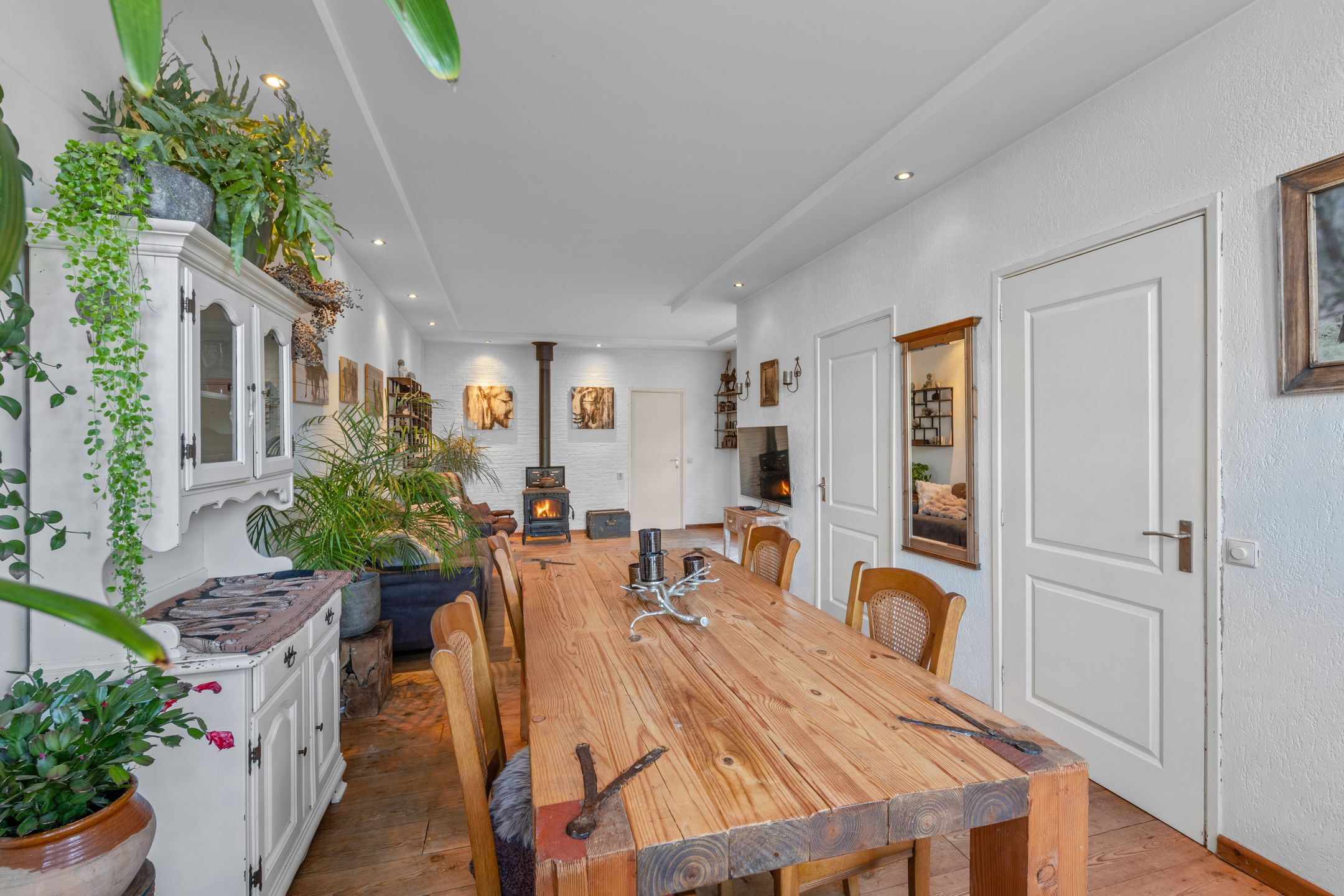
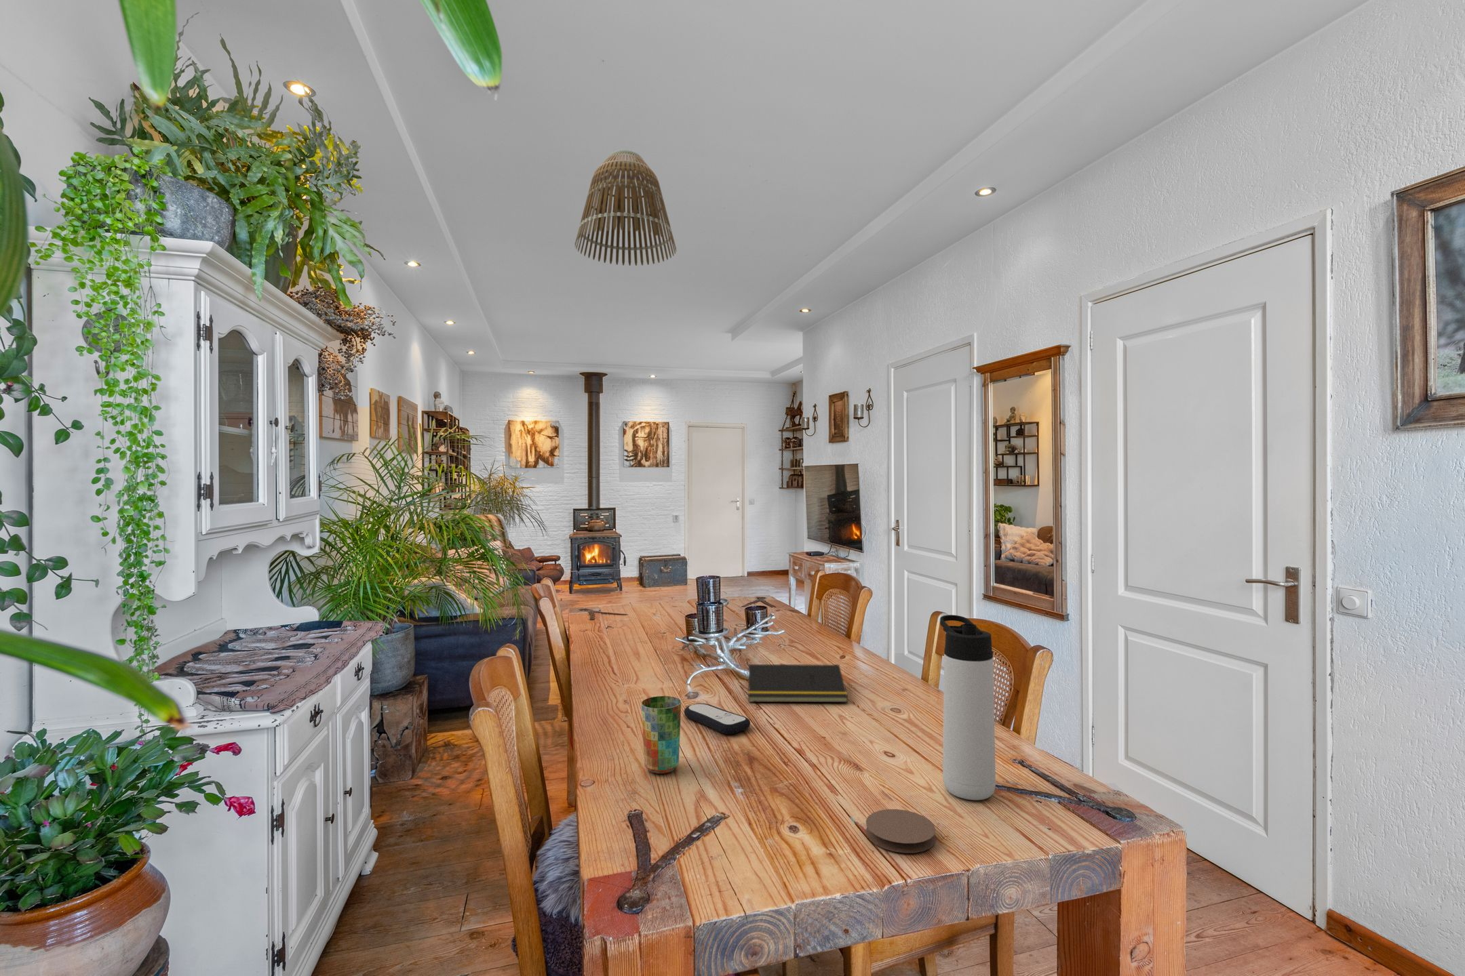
+ remote control [683,703,751,734]
+ lamp shade [573,149,677,267]
+ cup [641,695,681,774]
+ thermos bottle [940,614,996,801]
+ notepad [746,663,848,703]
+ coaster [865,808,936,853]
